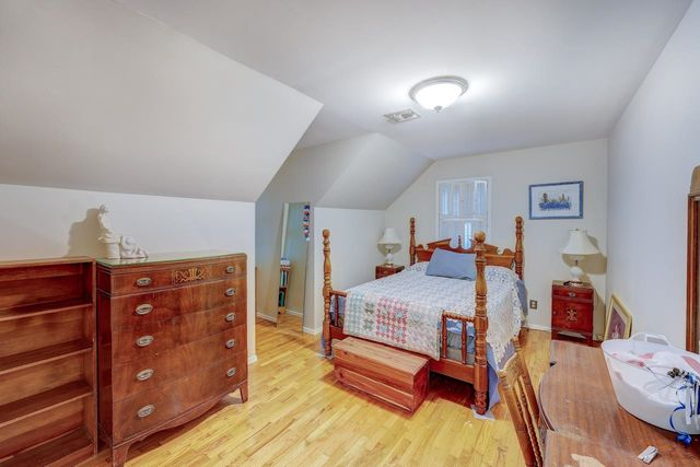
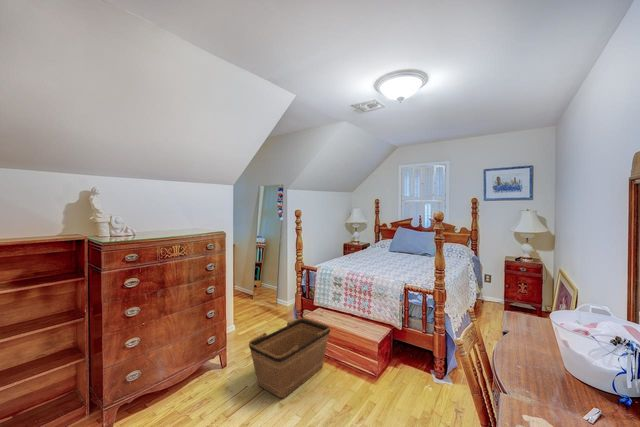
+ bicycle basket [248,317,331,399]
